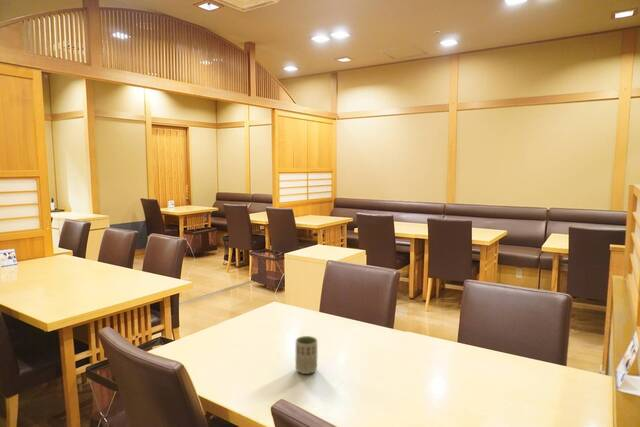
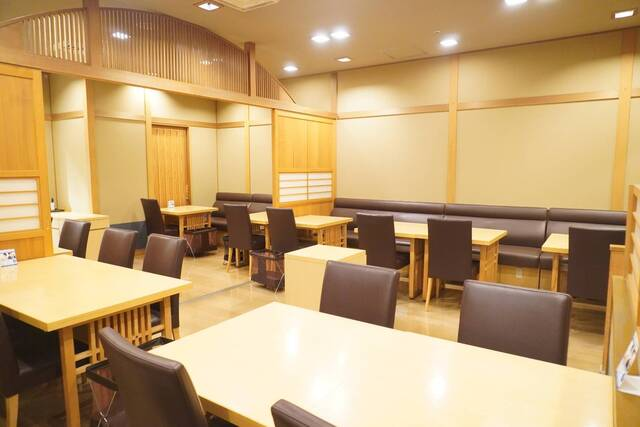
- cup [295,335,318,375]
